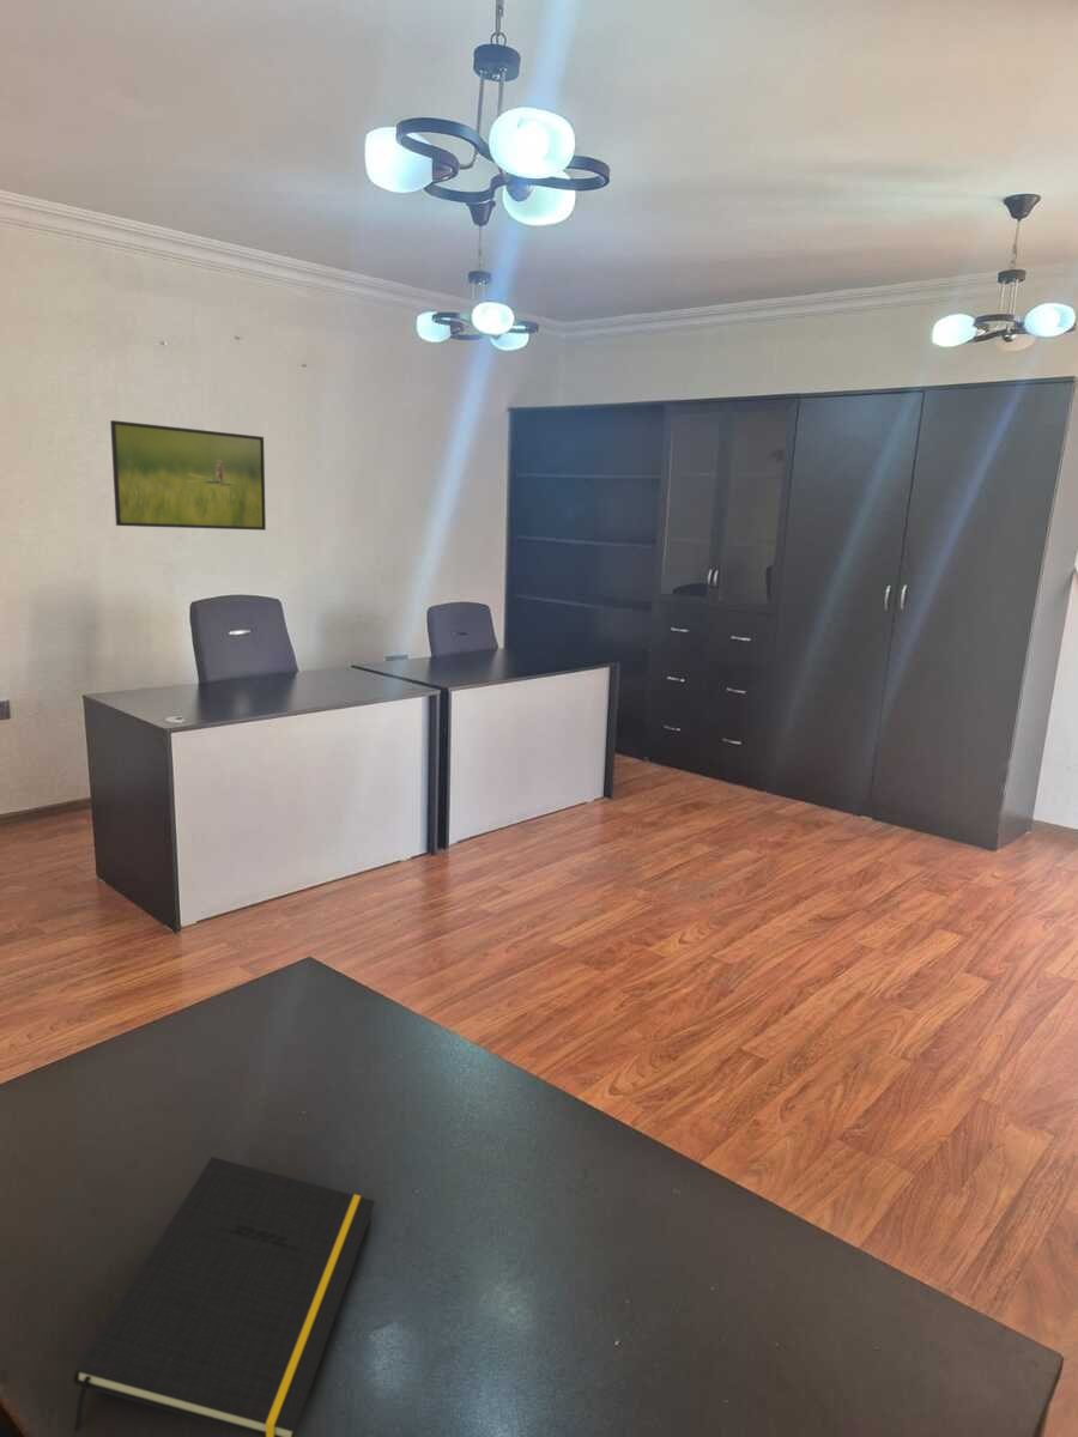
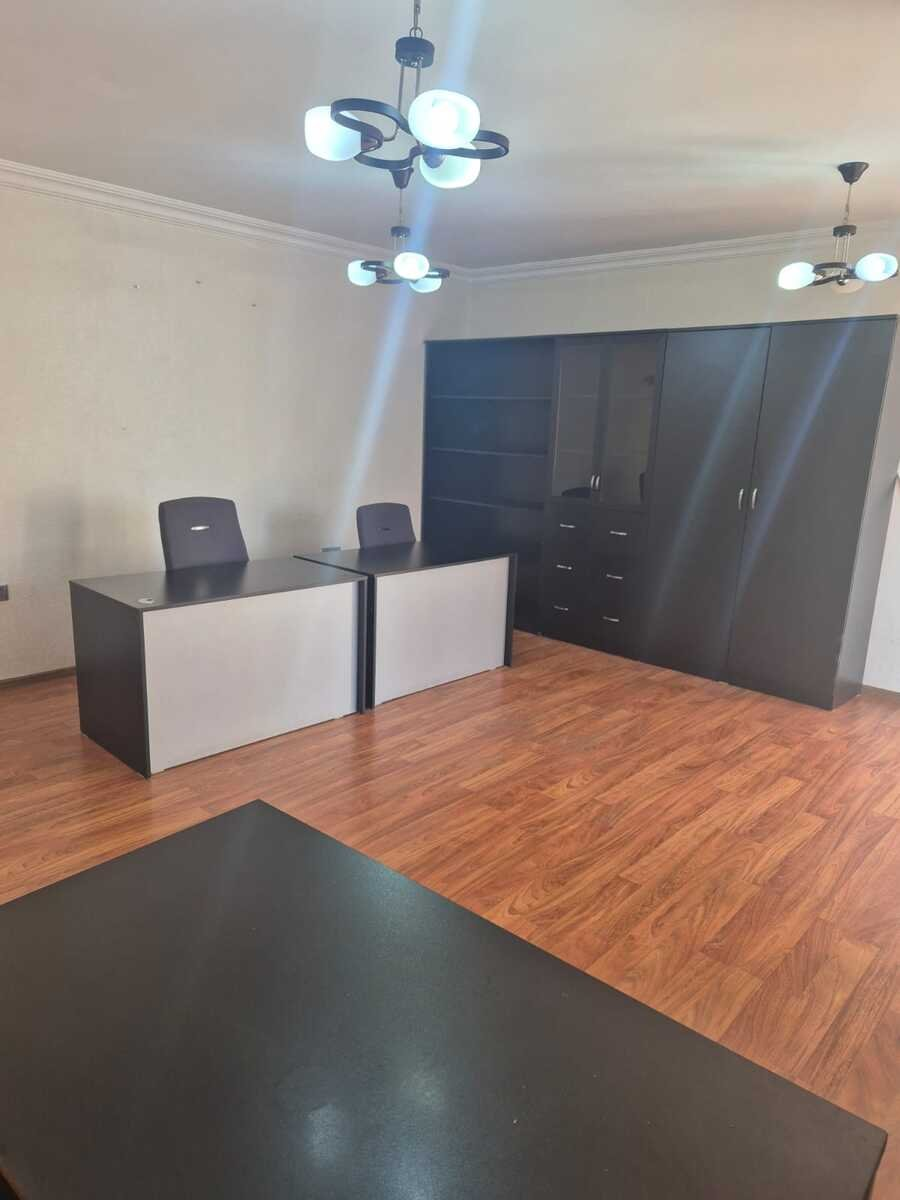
- notepad [72,1156,376,1437]
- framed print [109,419,267,532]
